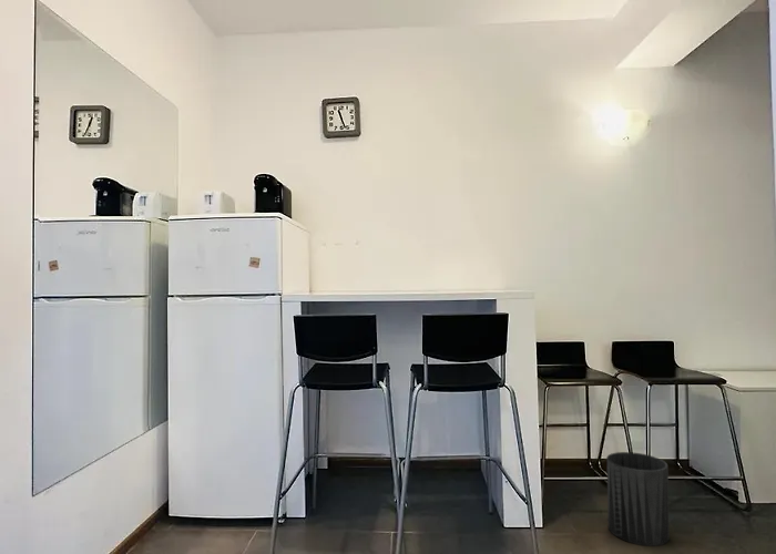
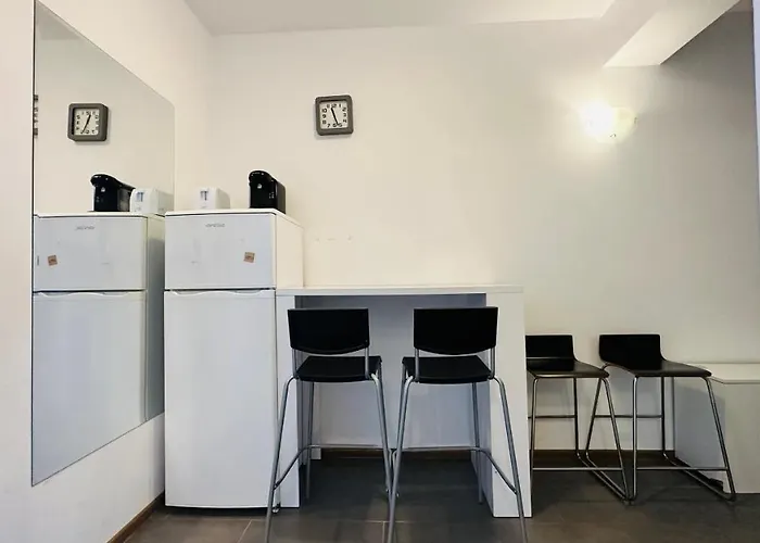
- trash can [605,451,671,547]
